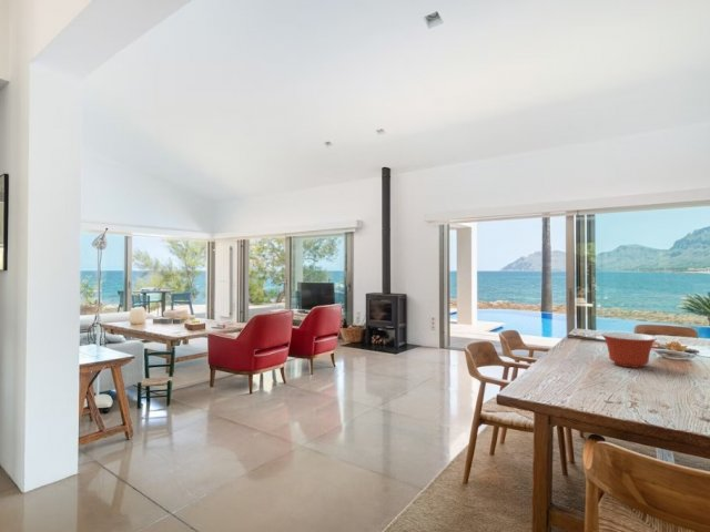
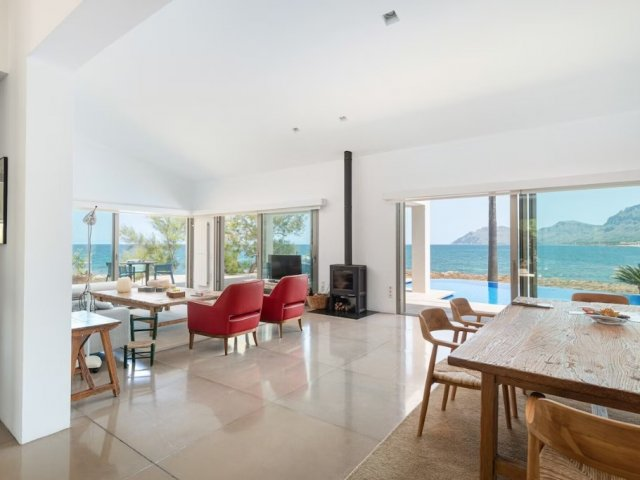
- mixing bowl [600,331,658,369]
